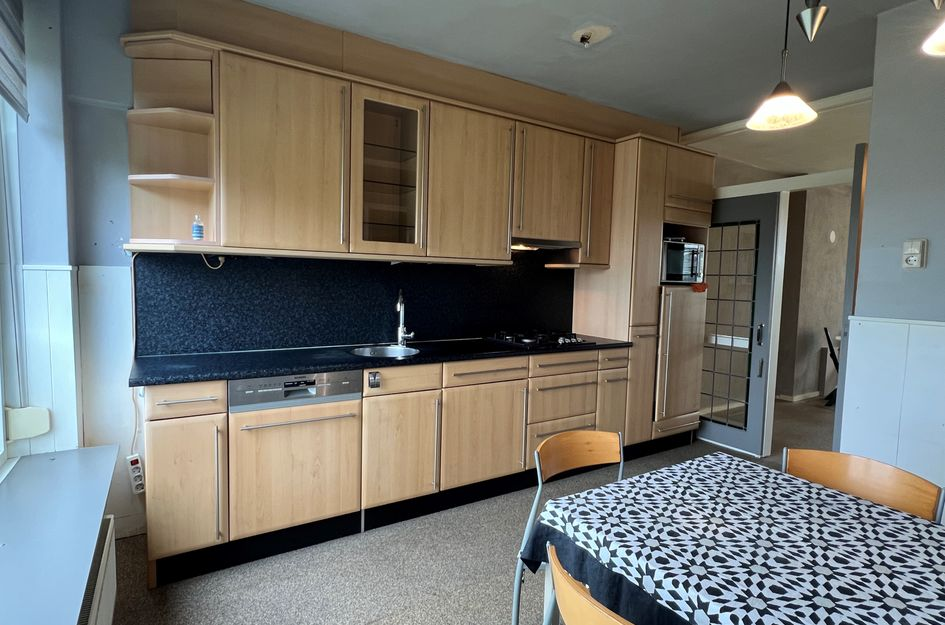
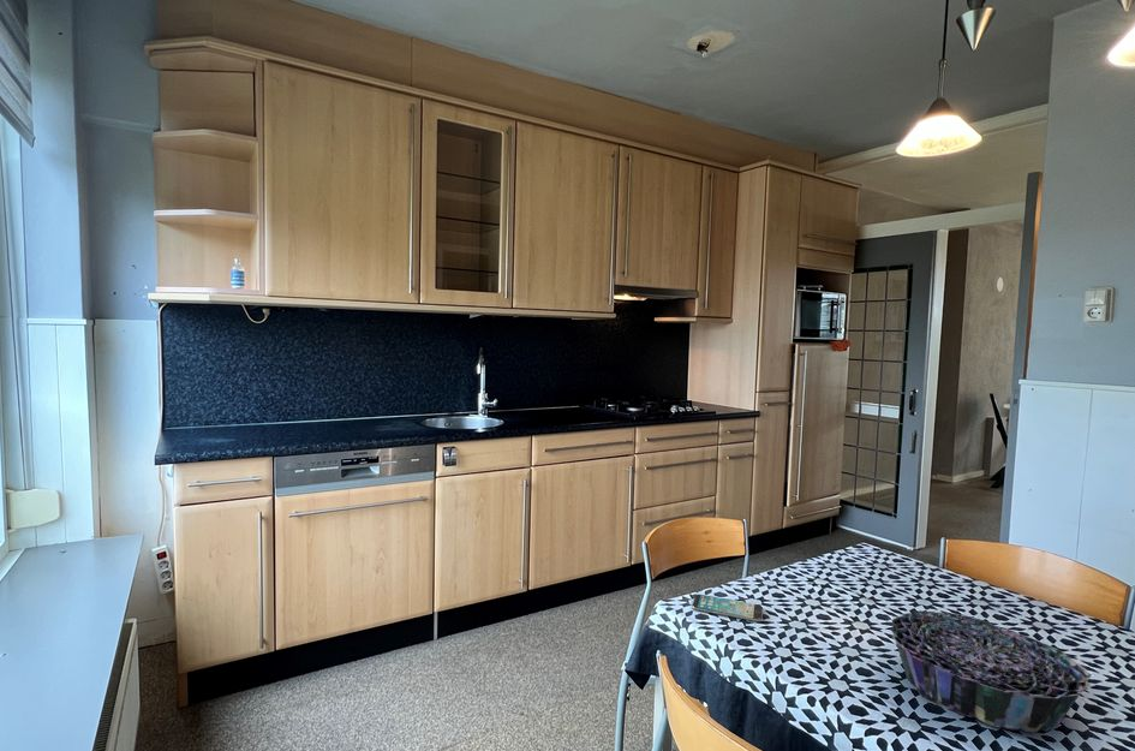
+ smartphone [691,594,764,622]
+ decorative bowl [890,609,1092,733]
